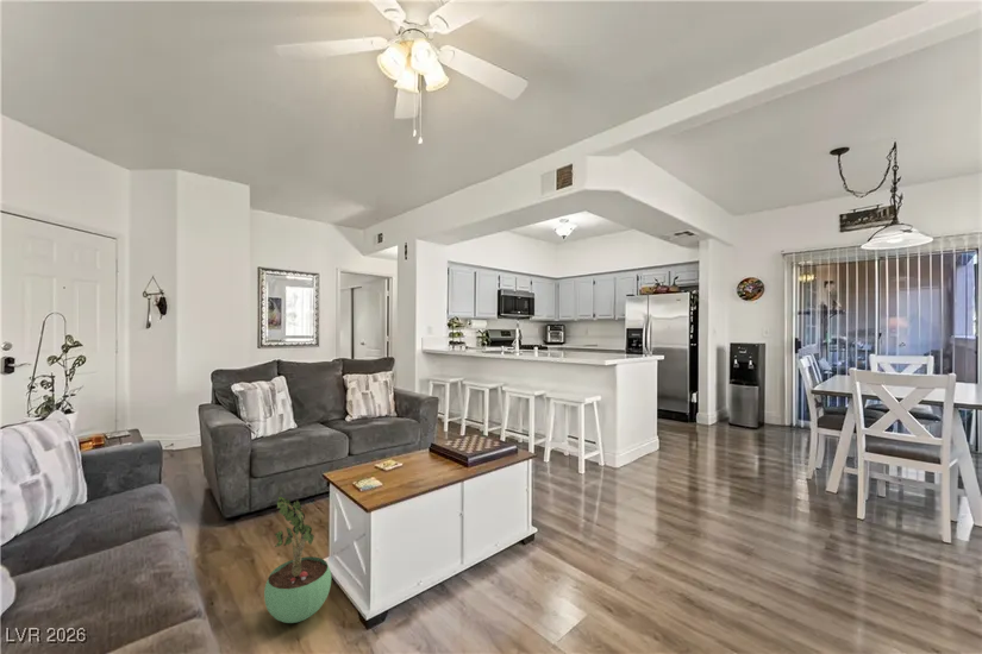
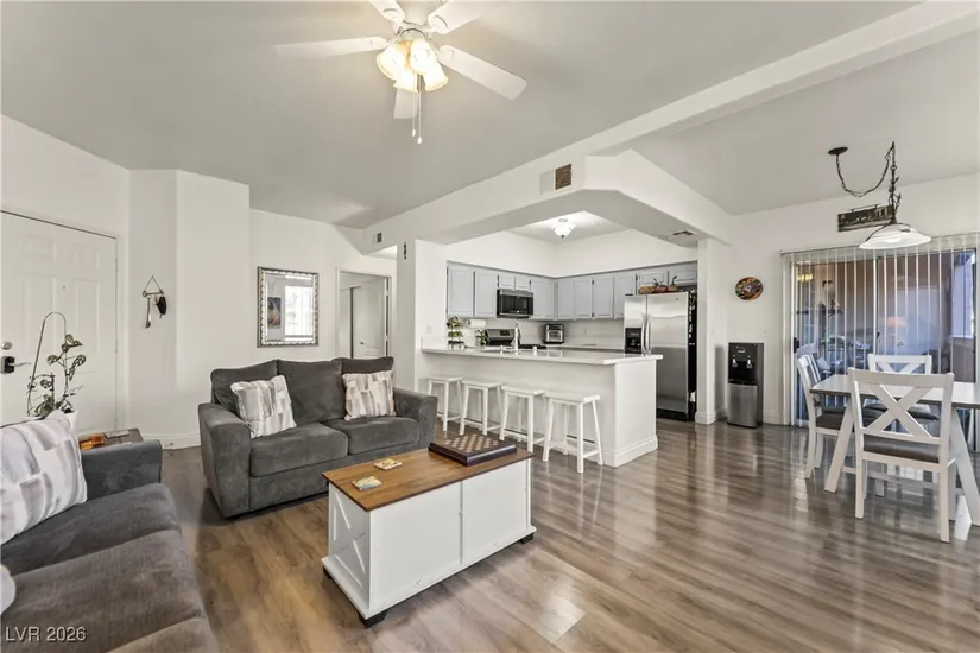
- potted plant [263,496,332,624]
